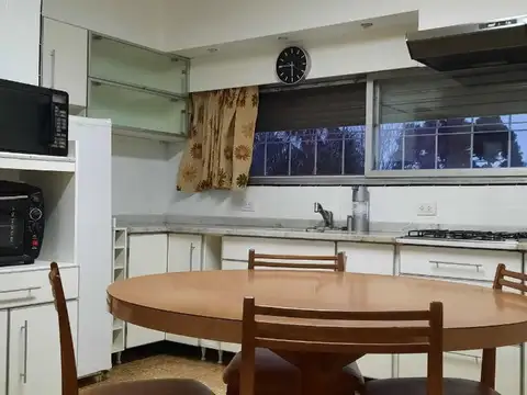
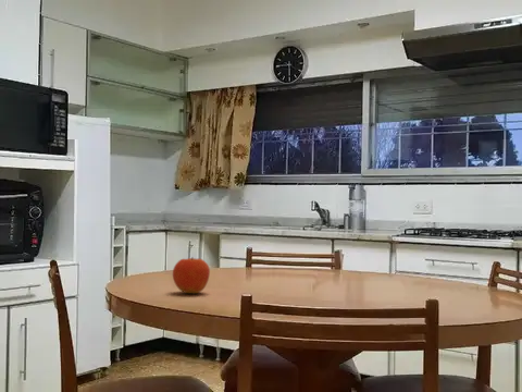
+ fruit [172,256,211,294]
